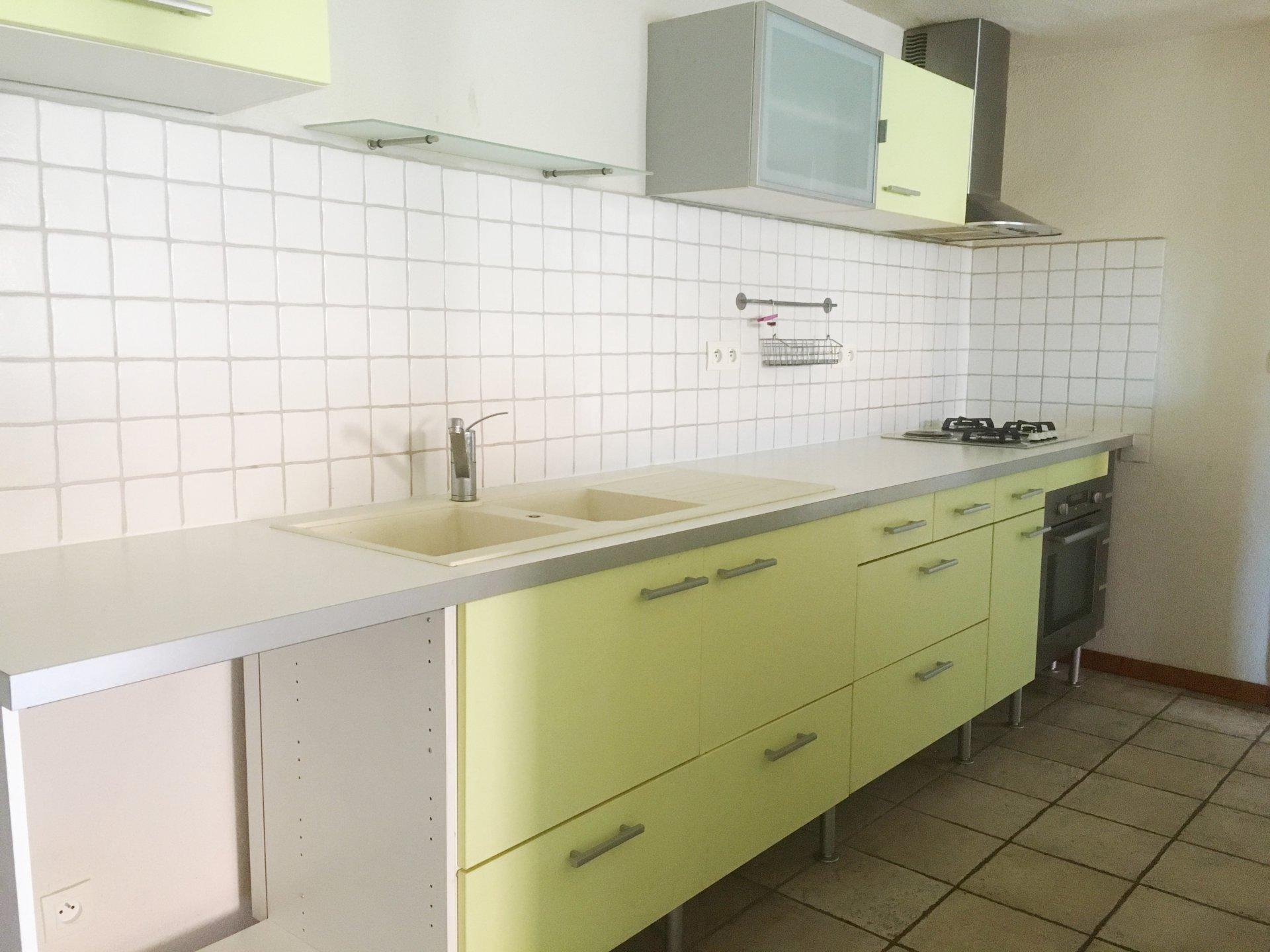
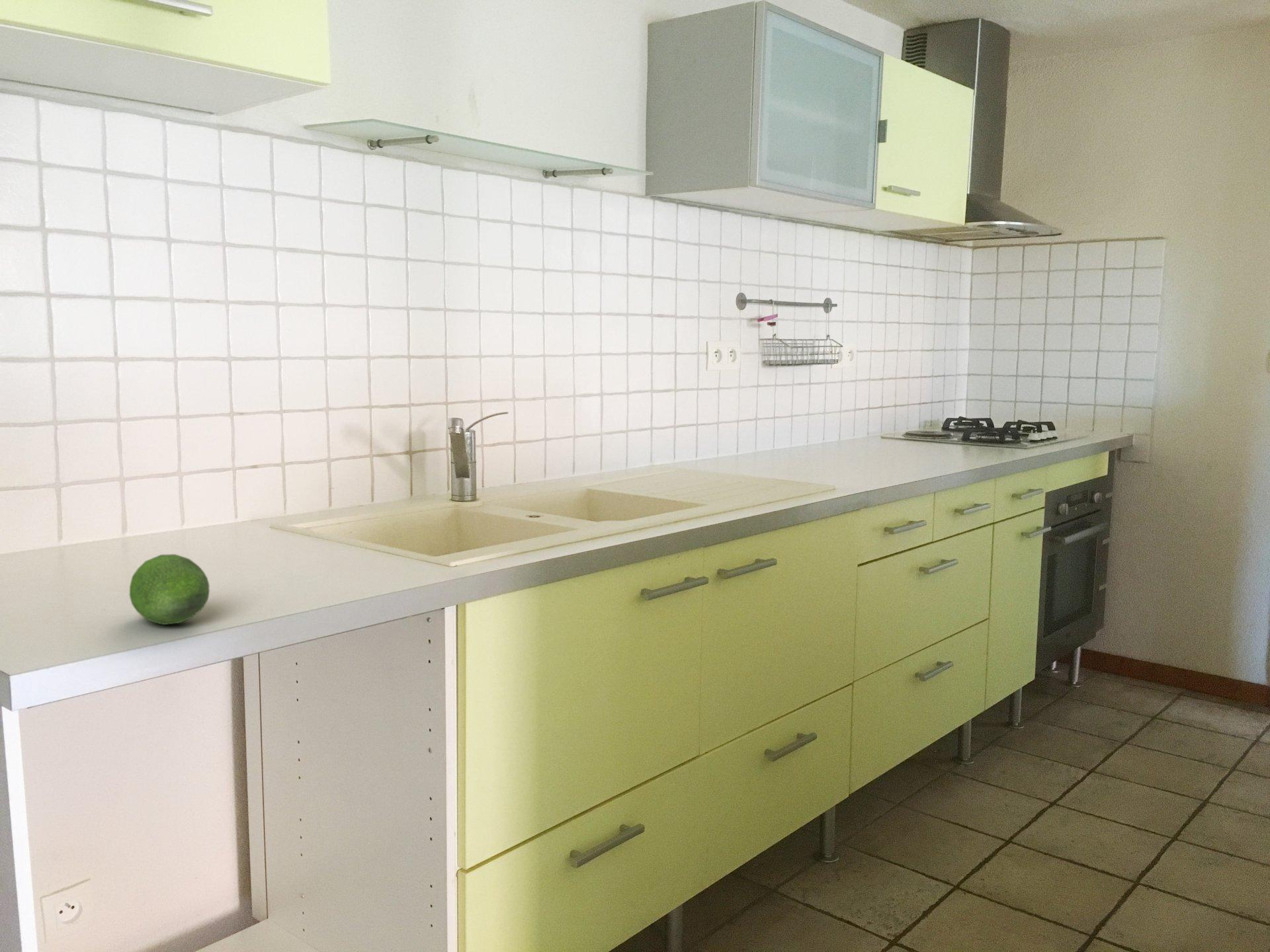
+ fruit [129,553,210,625]
